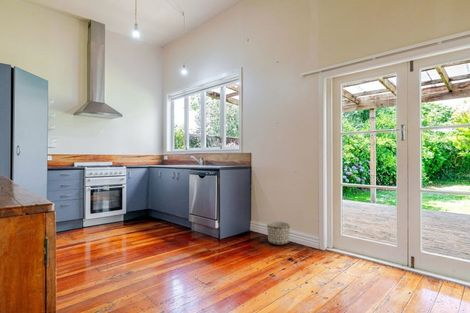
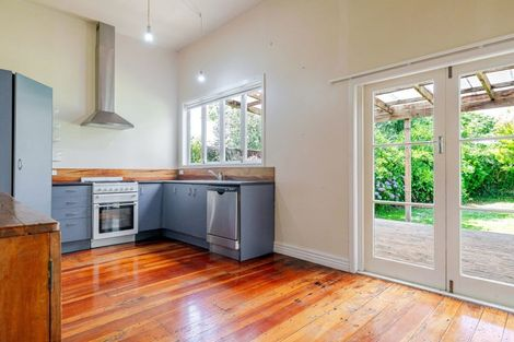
- planter [266,221,291,246]
